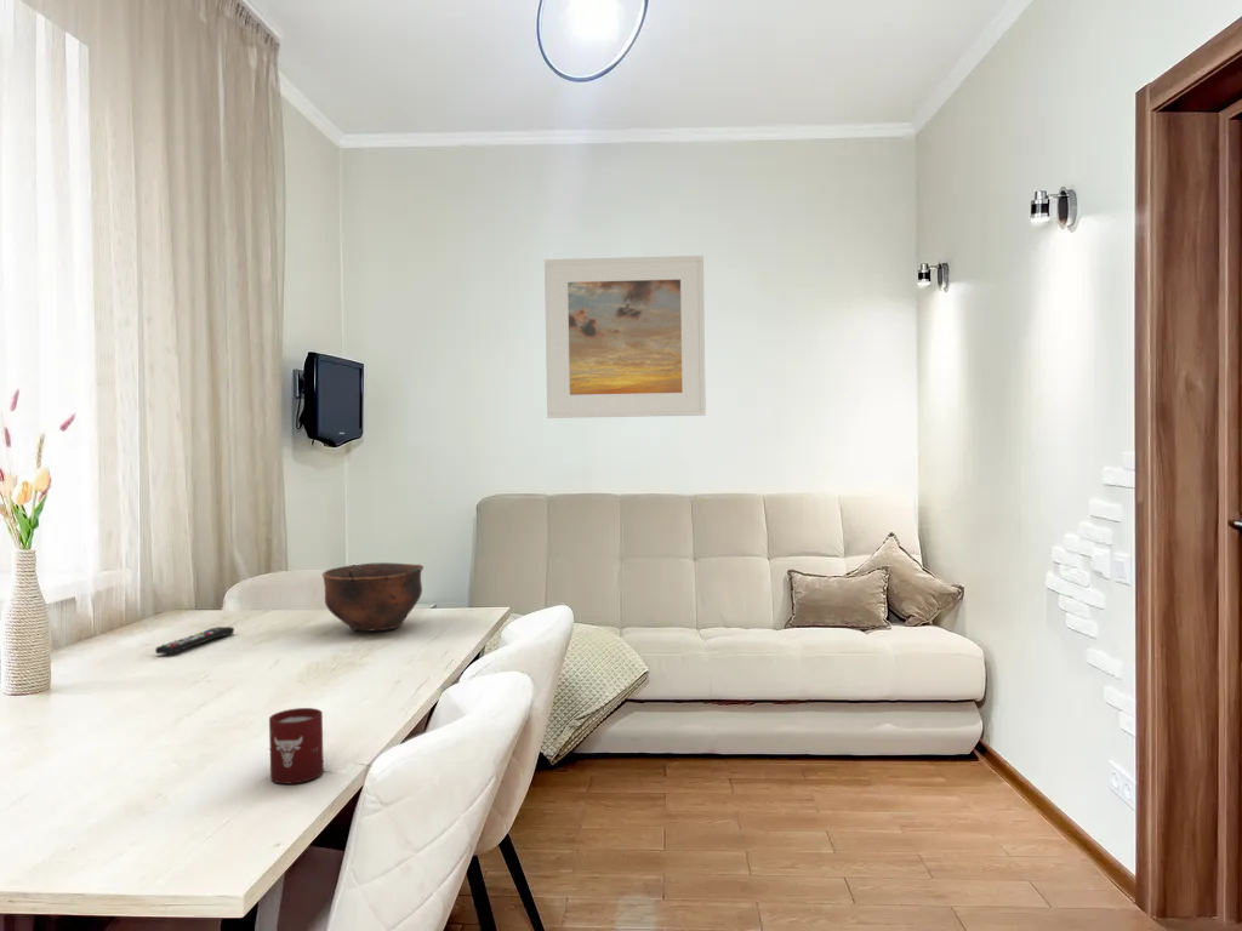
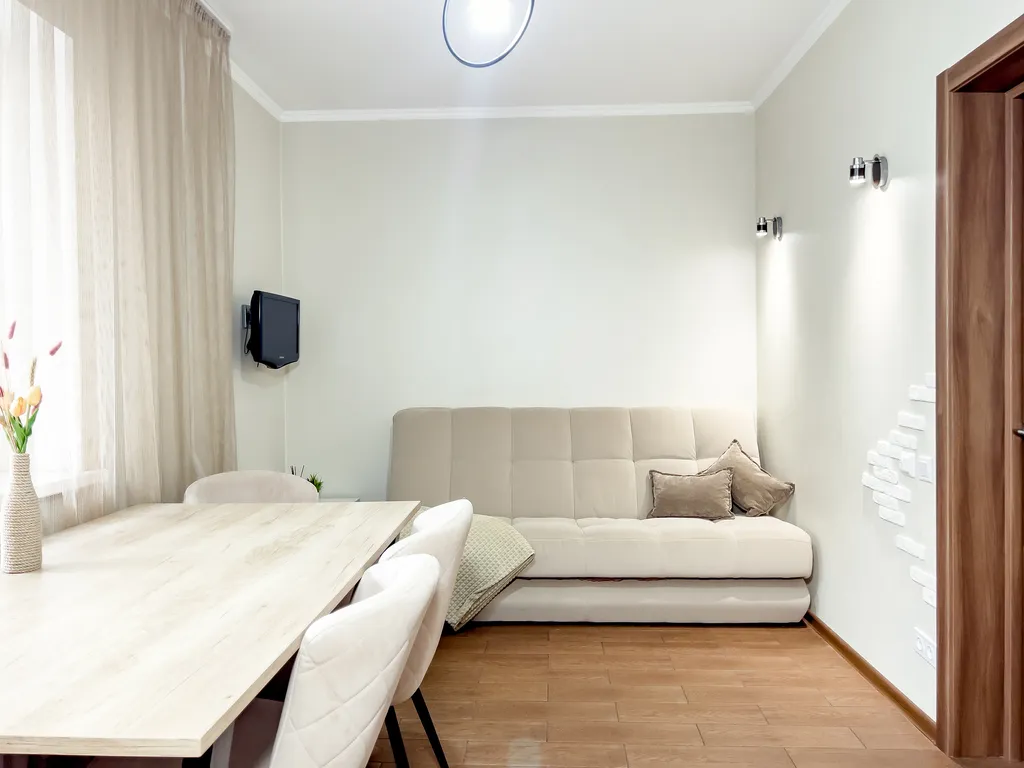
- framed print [543,255,707,419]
- bowl [321,561,425,633]
- cup [268,707,325,786]
- remote control [154,626,235,655]
